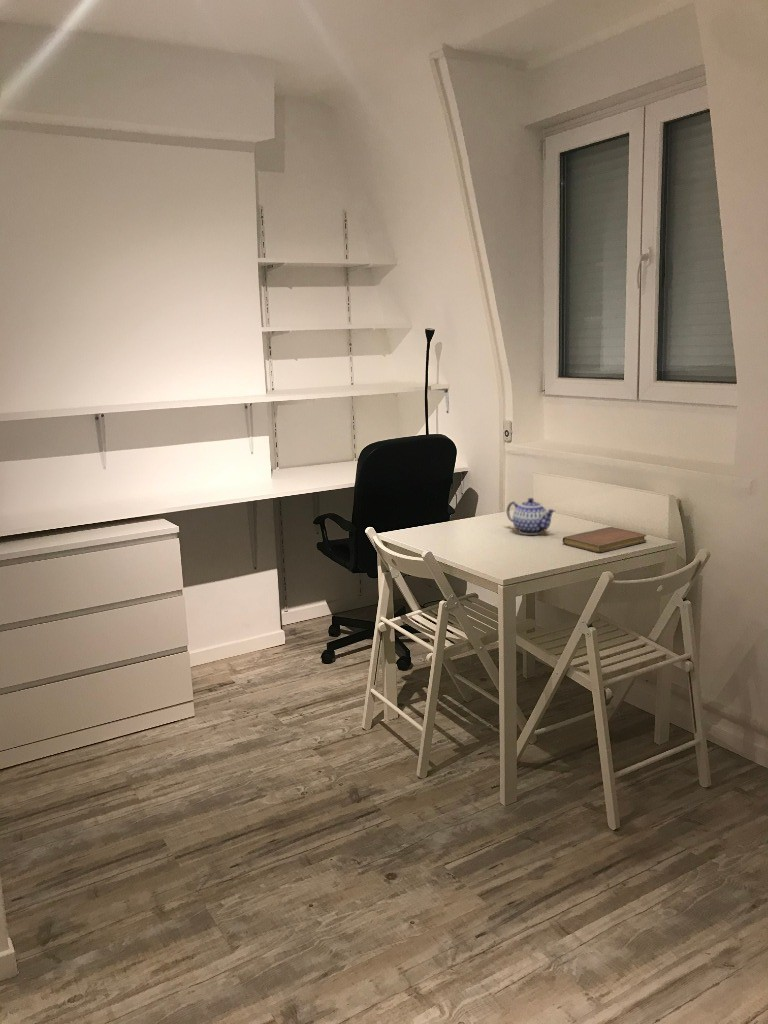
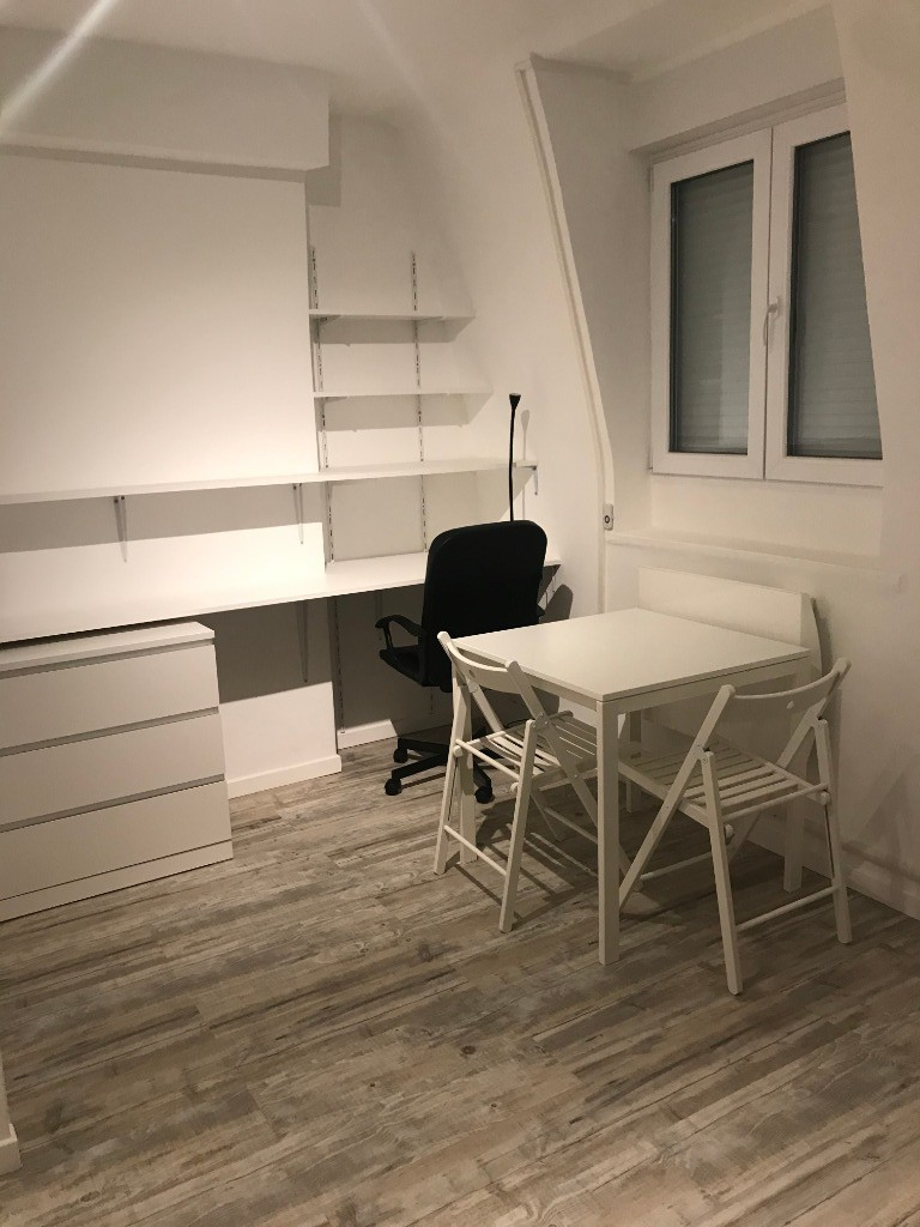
- teapot [506,497,556,536]
- notebook [562,526,648,554]
